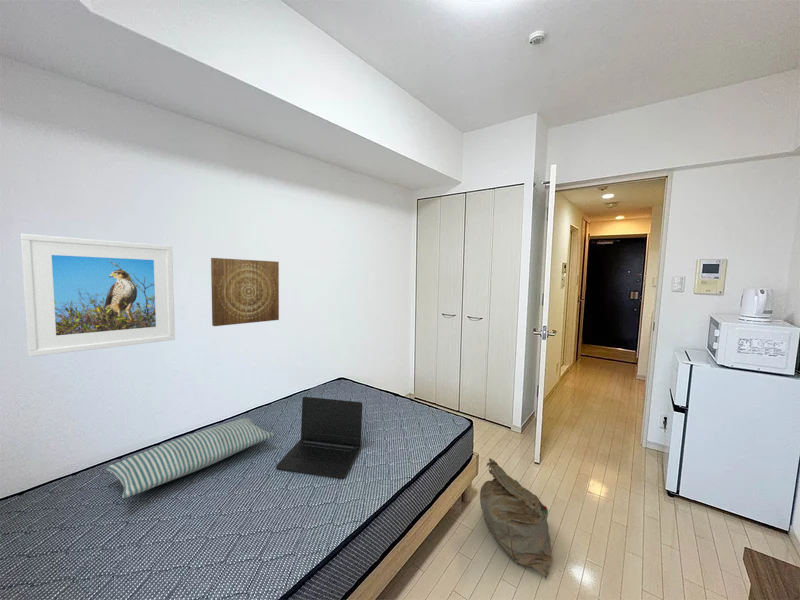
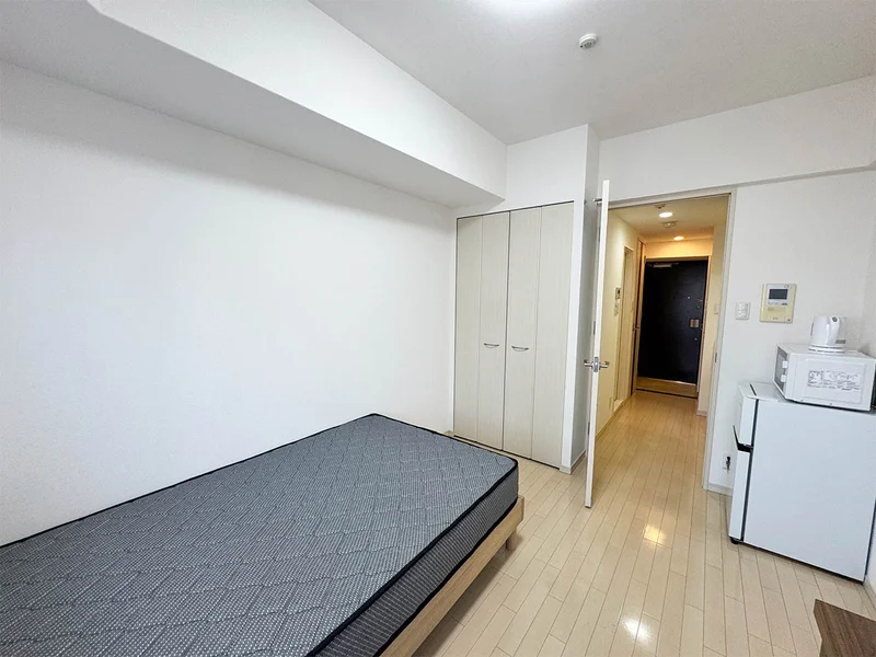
- wall art [210,257,280,327]
- bag [479,457,554,580]
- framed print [20,233,176,358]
- laptop [275,396,363,479]
- pillow [105,417,275,499]
